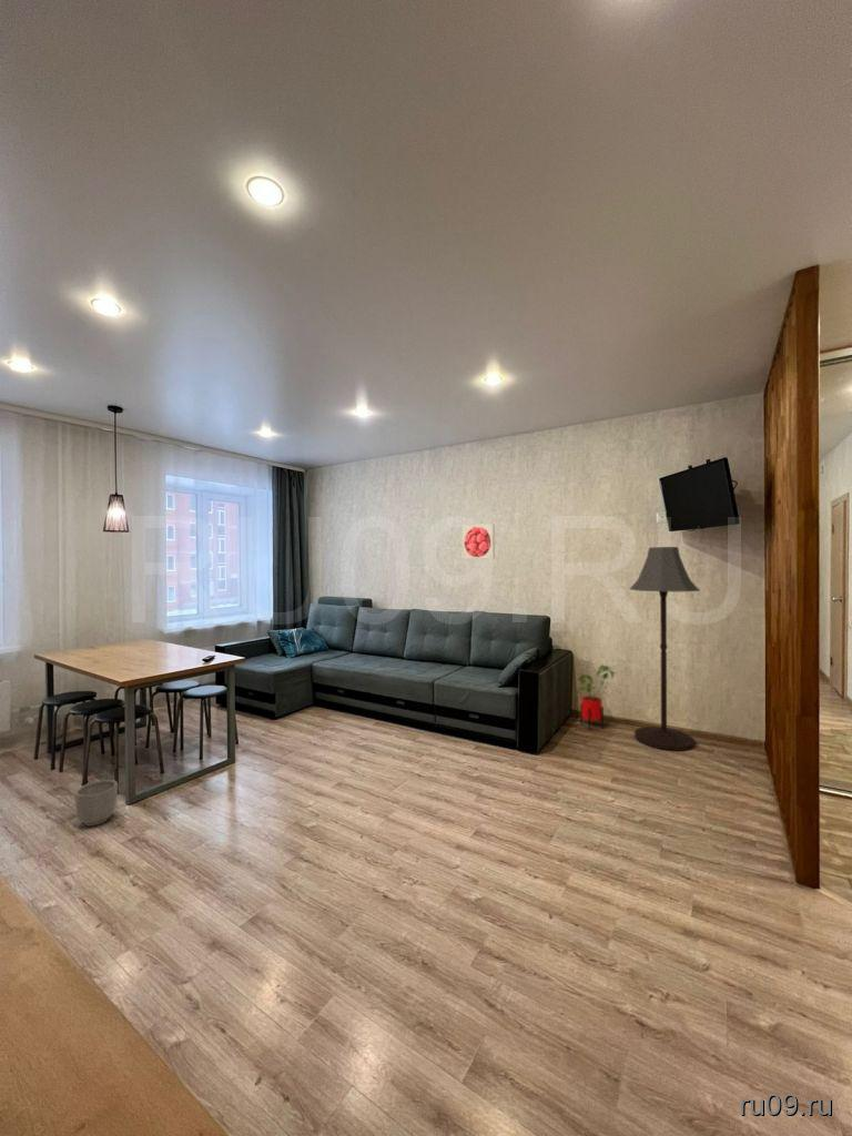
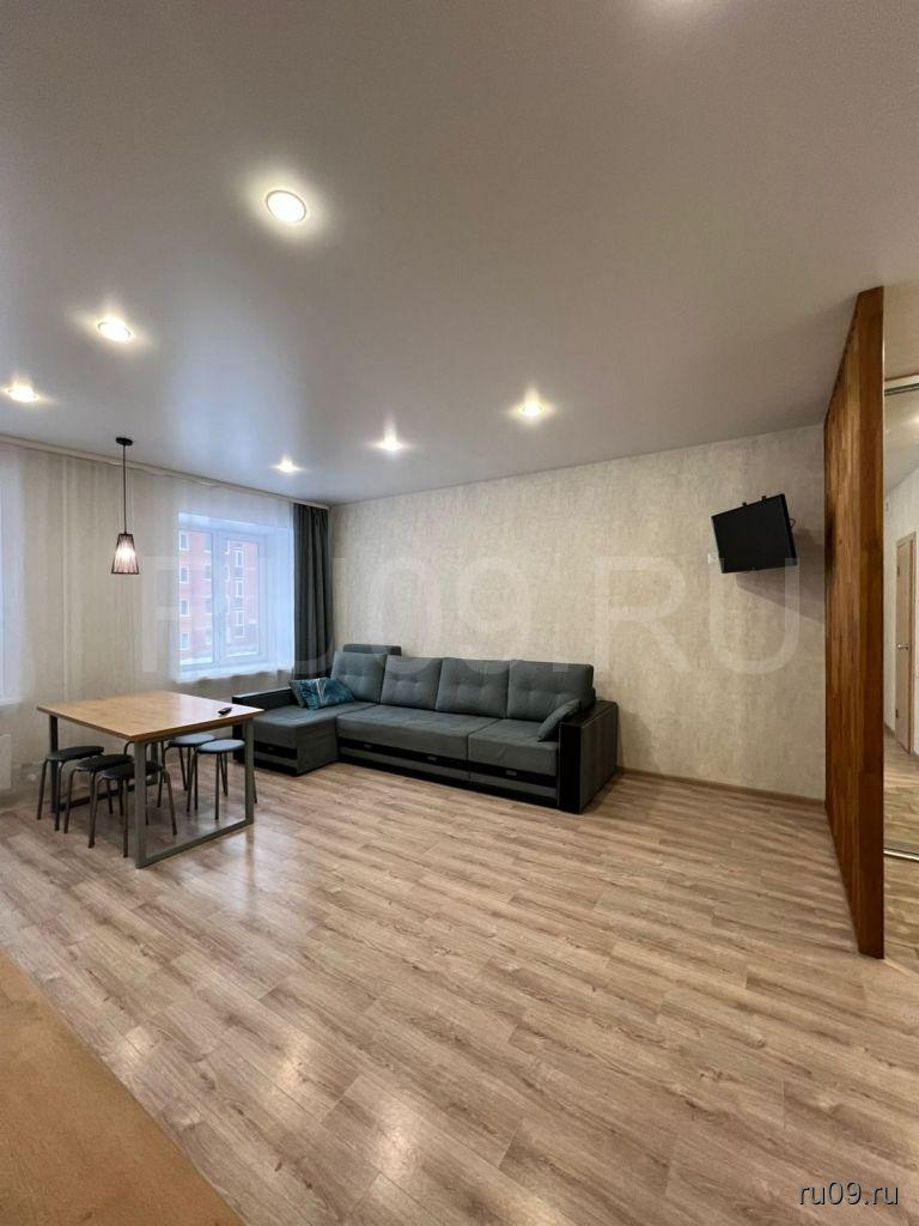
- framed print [460,523,496,560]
- planter [73,779,119,828]
- floor lamp [629,546,701,752]
- house plant [575,663,617,731]
